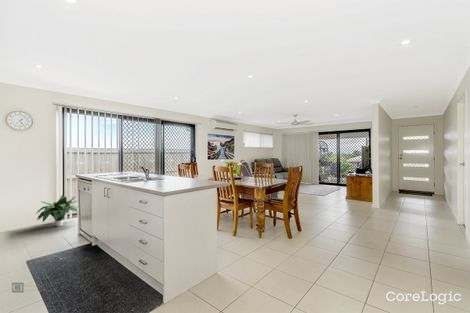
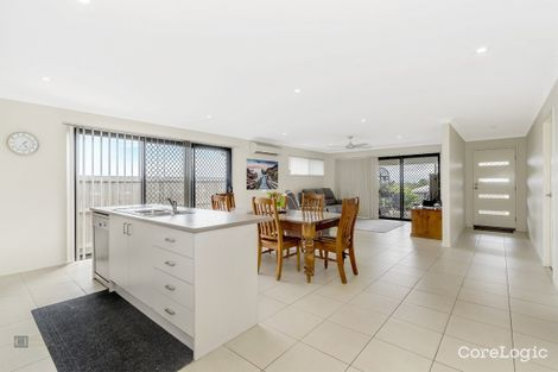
- potted plant [35,194,78,227]
